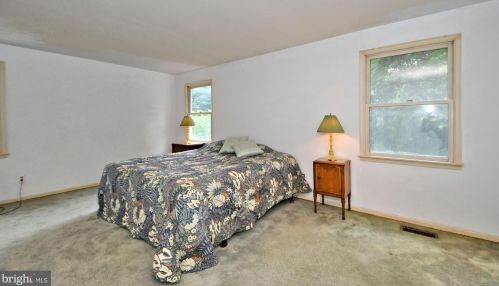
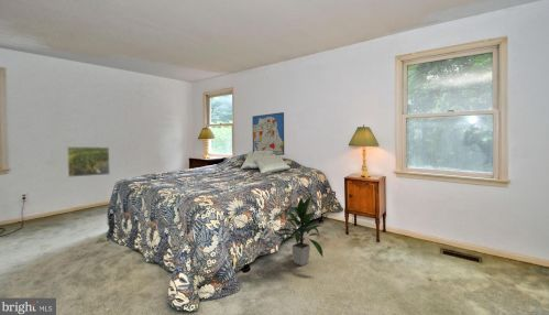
+ indoor plant [274,195,325,267]
+ wall art [252,111,285,156]
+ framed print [66,145,111,178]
